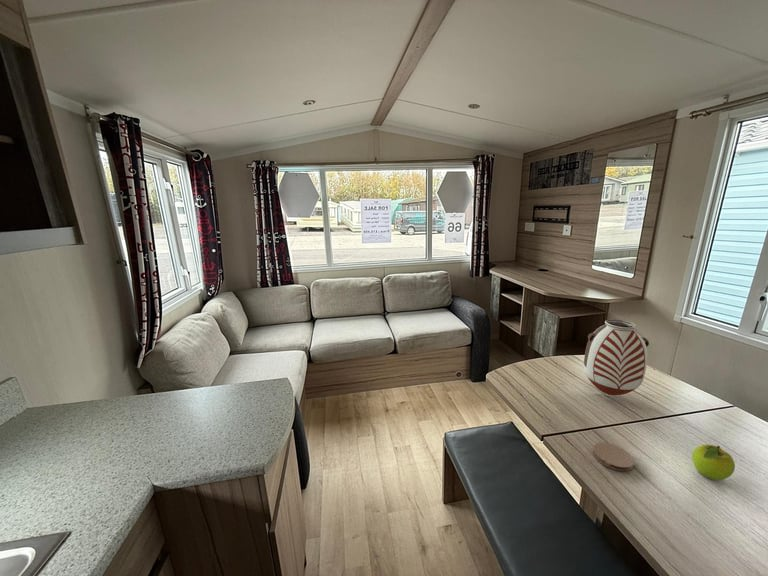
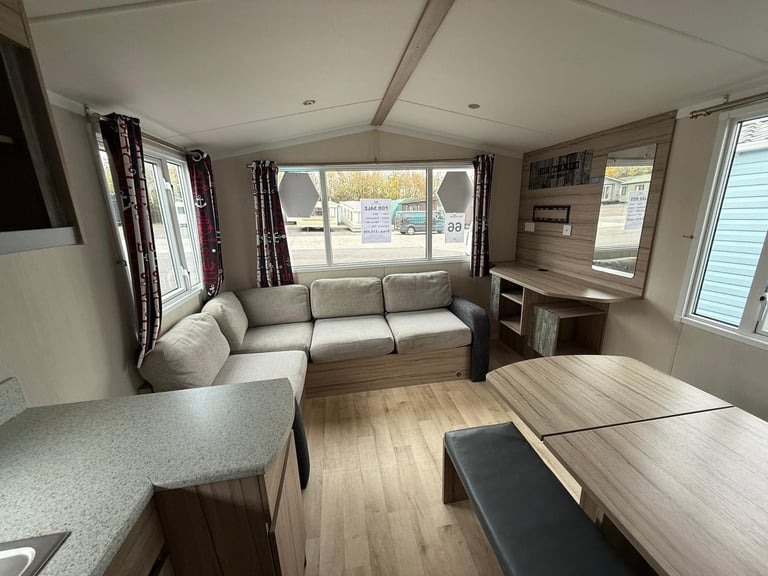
- fruit [691,444,736,481]
- coaster [592,442,635,472]
- vase [583,318,650,396]
